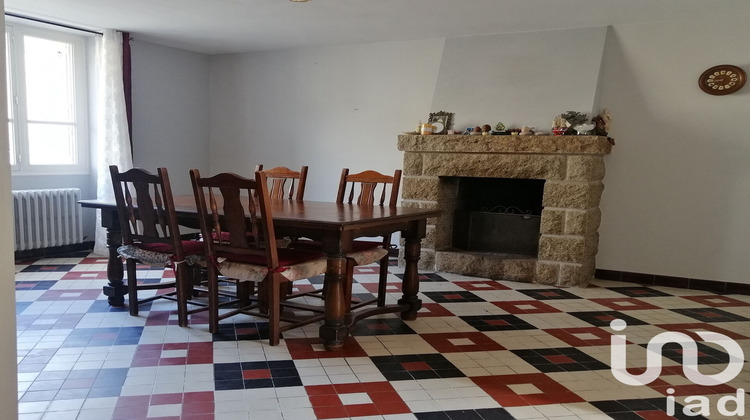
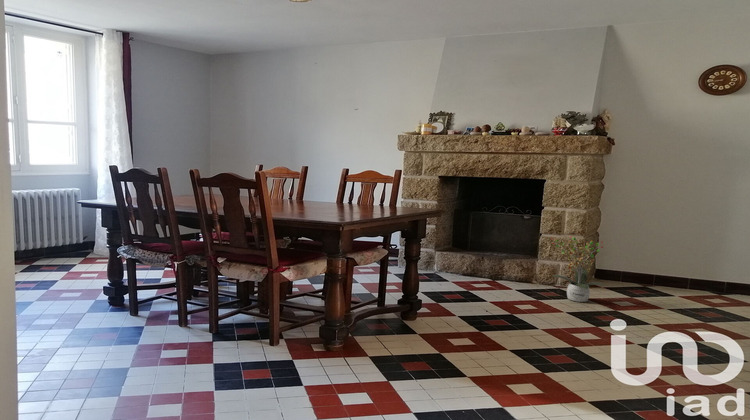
+ potted plant [550,235,606,303]
